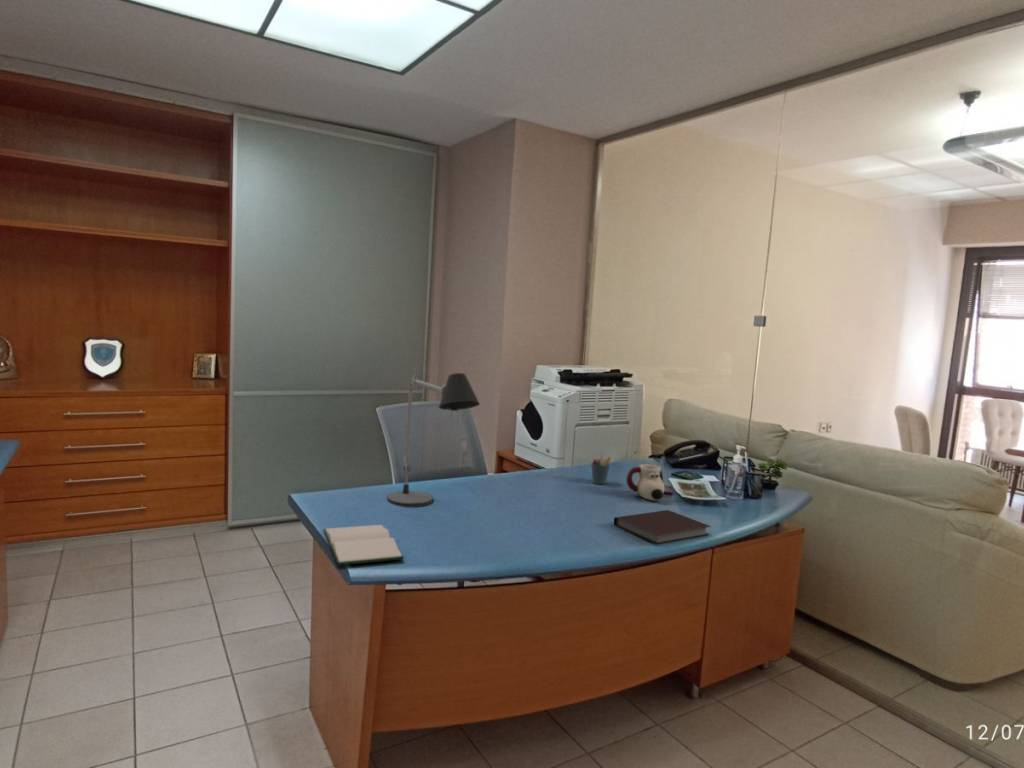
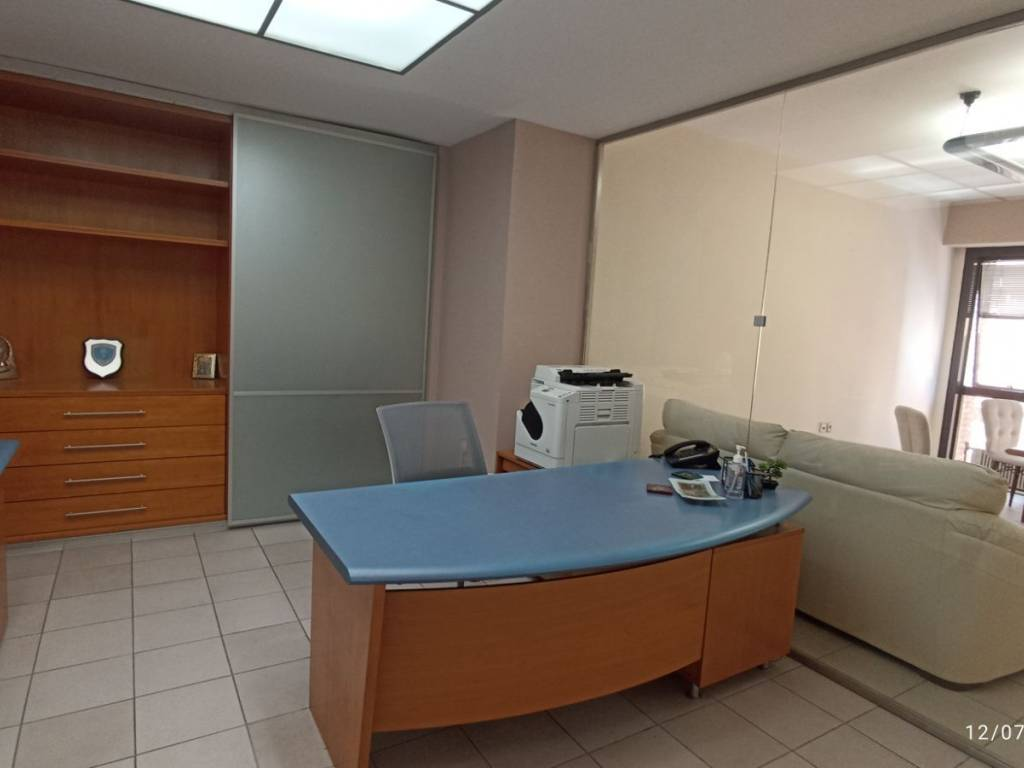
- hardback book [323,524,405,566]
- notebook [613,509,712,546]
- pen holder [590,451,612,485]
- mug [625,463,665,502]
- desk lamp [386,368,481,508]
